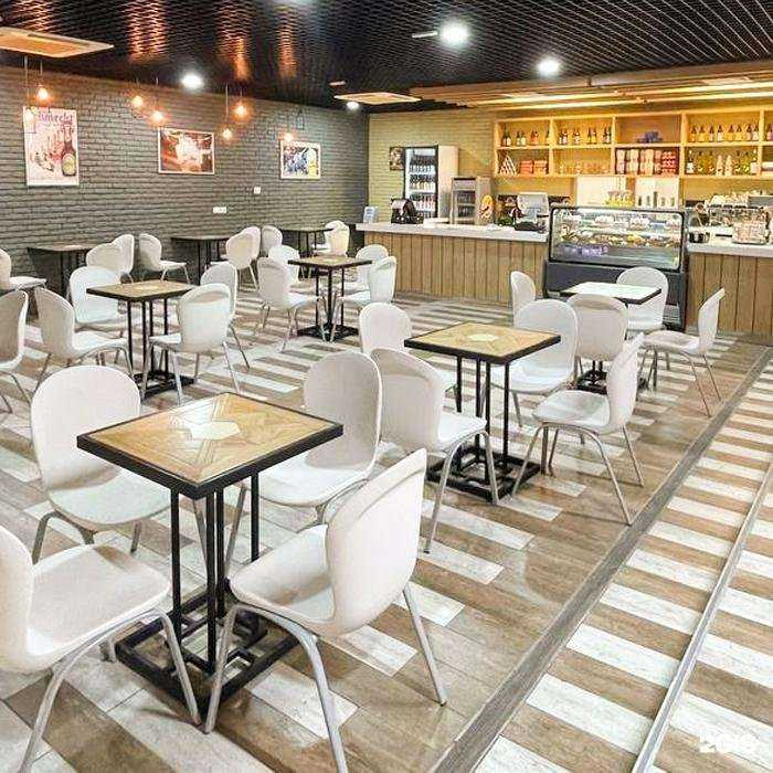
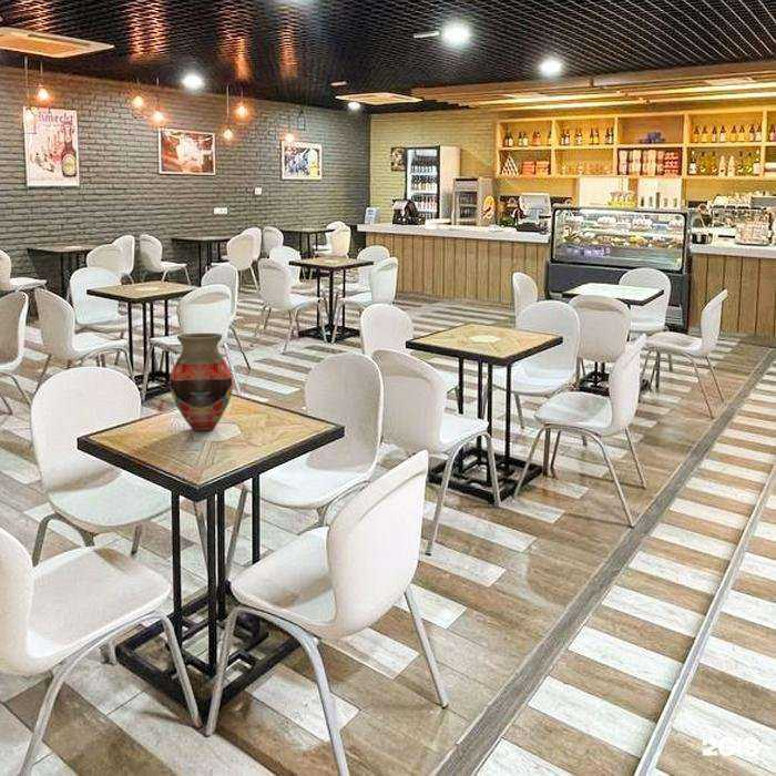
+ vase [169,333,234,431]
